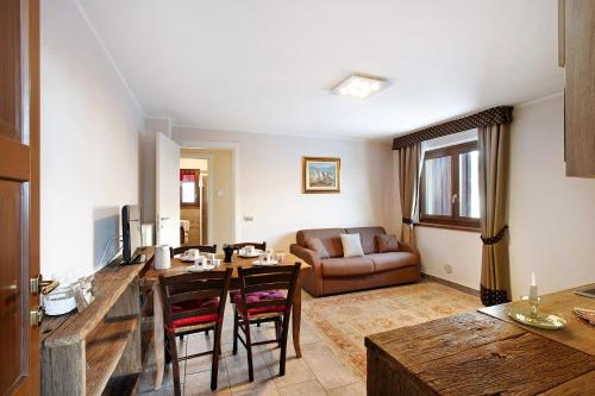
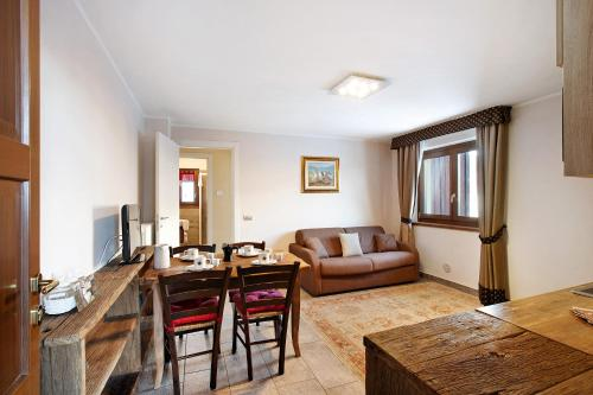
- candle holder [505,271,577,331]
